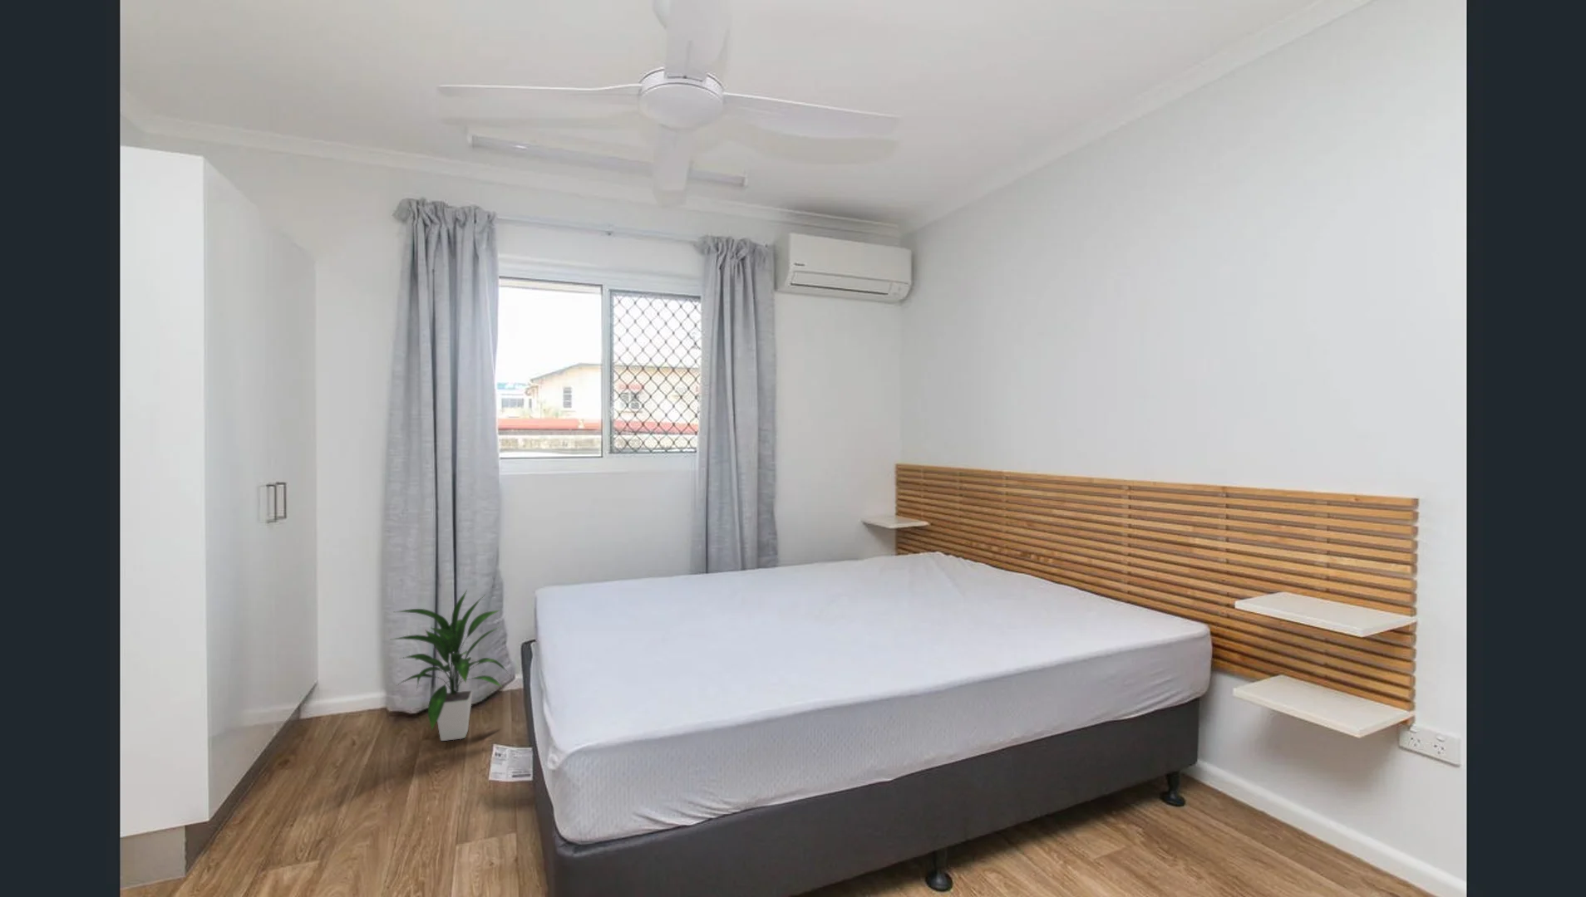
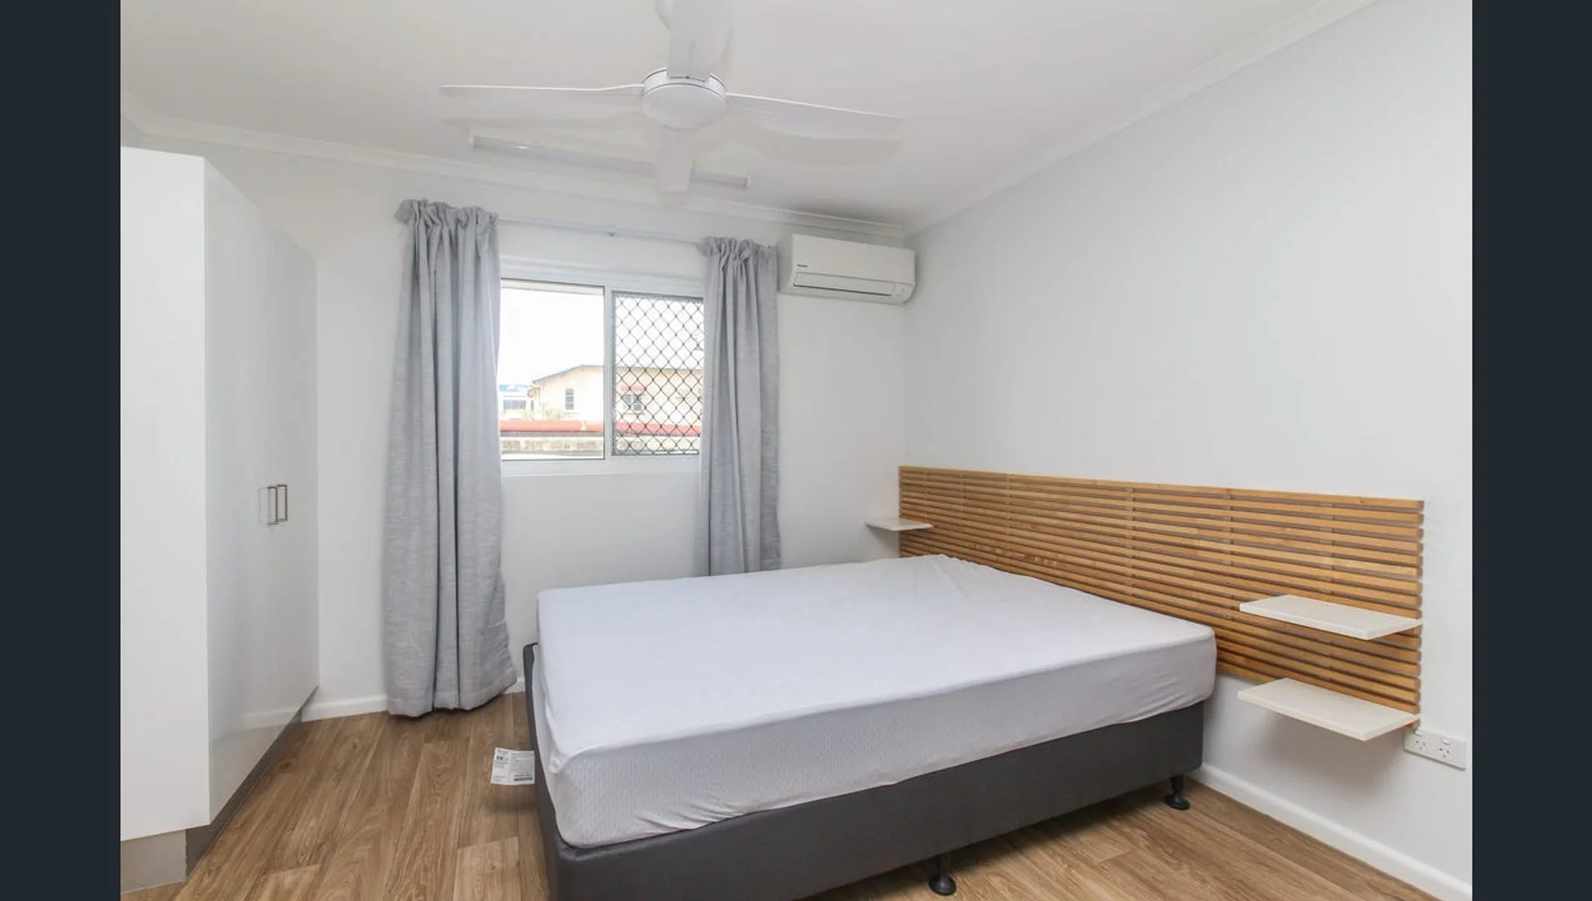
- indoor plant [391,589,512,741]
